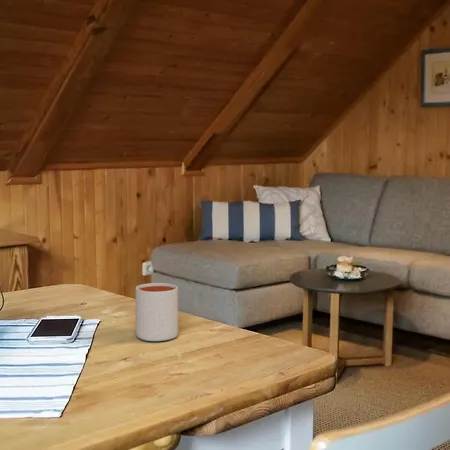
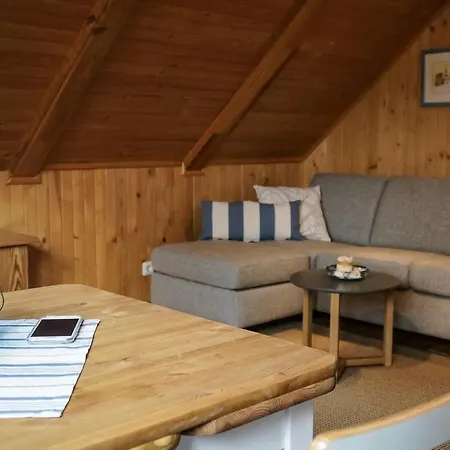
- mug [135,282,179,342]
